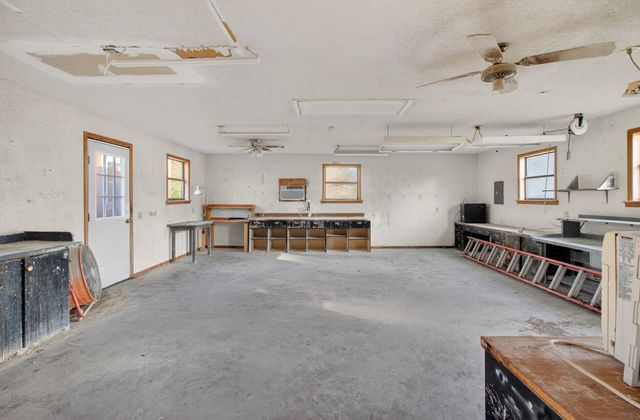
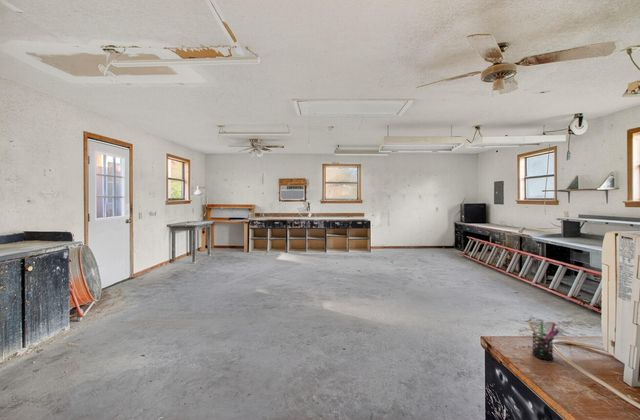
+ pen holder [527,321,560,361]
